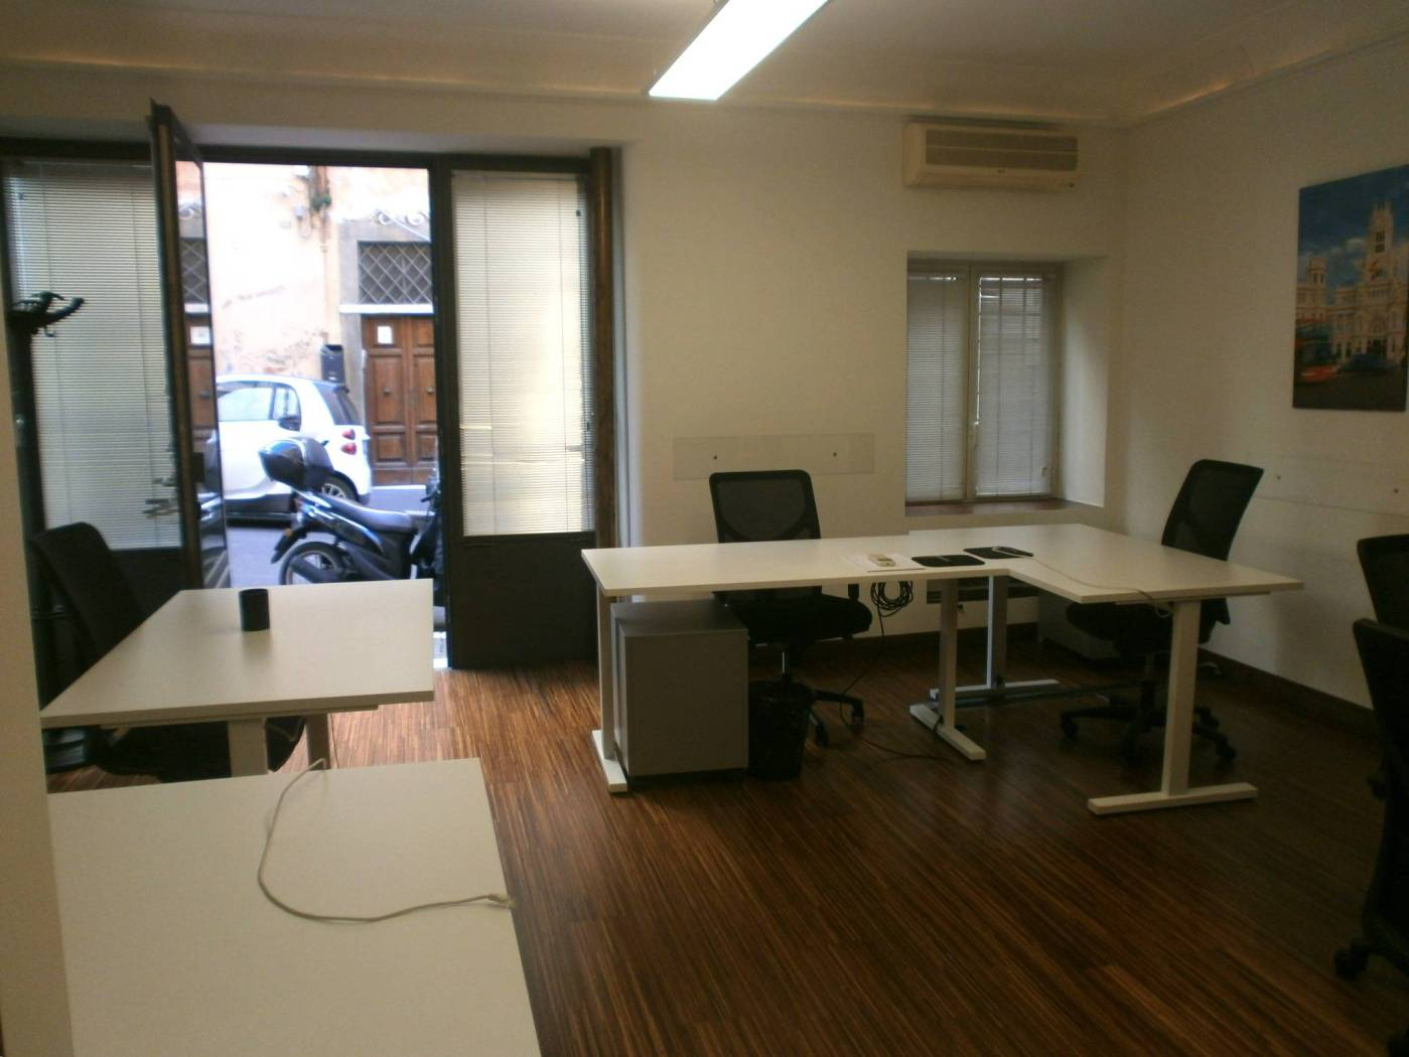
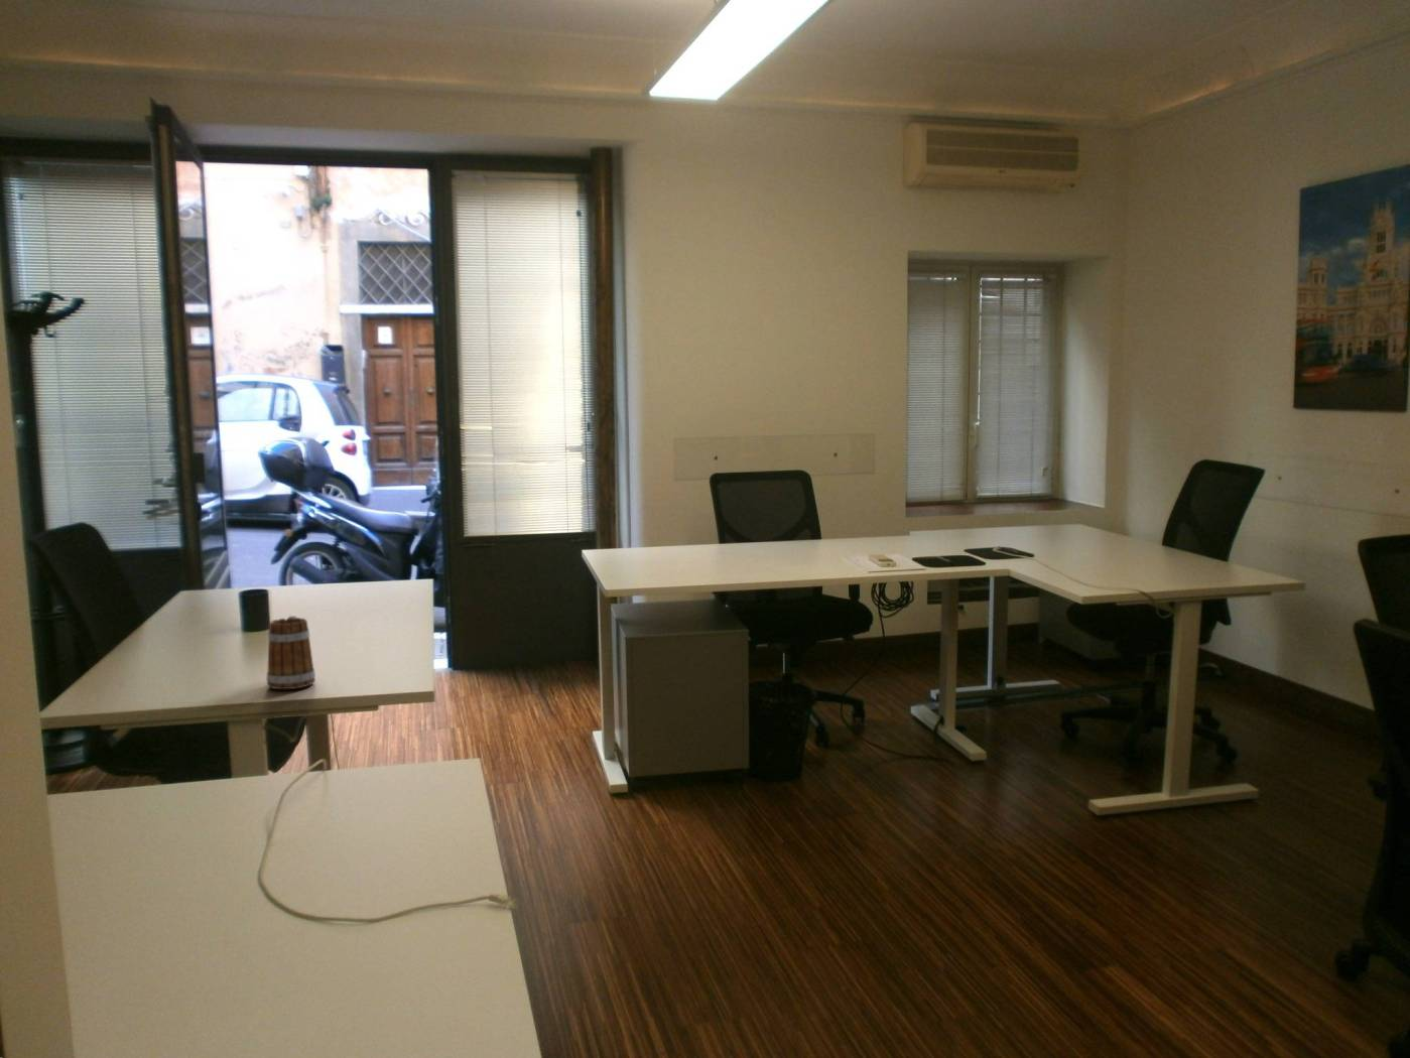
+ mug [266,615,317,690]
